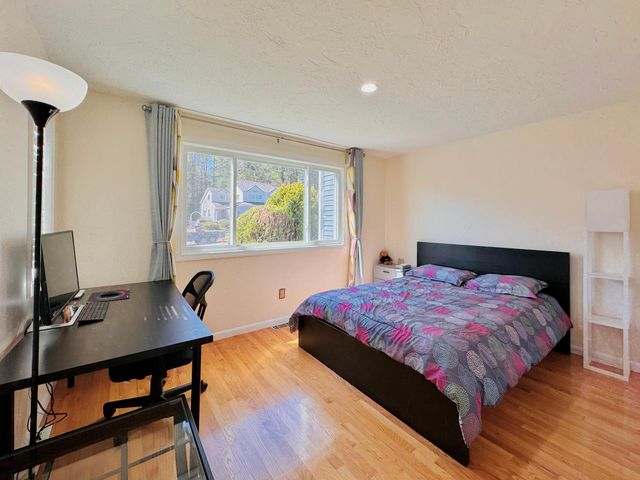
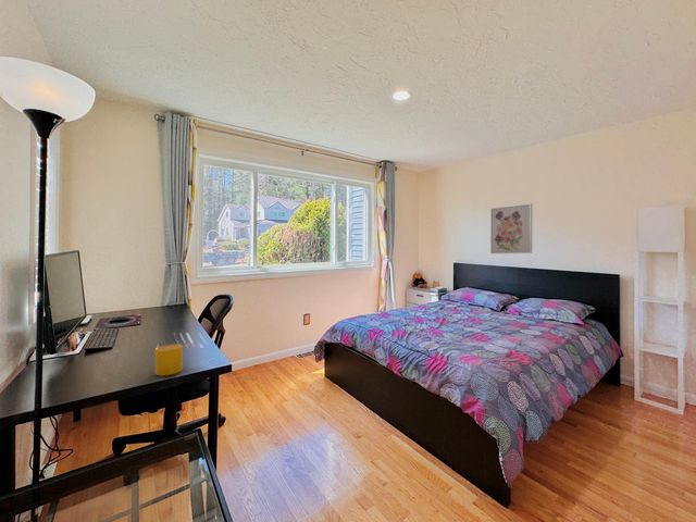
+ wall art [489,202,533,254]
+ cup [154,344,184,376]
